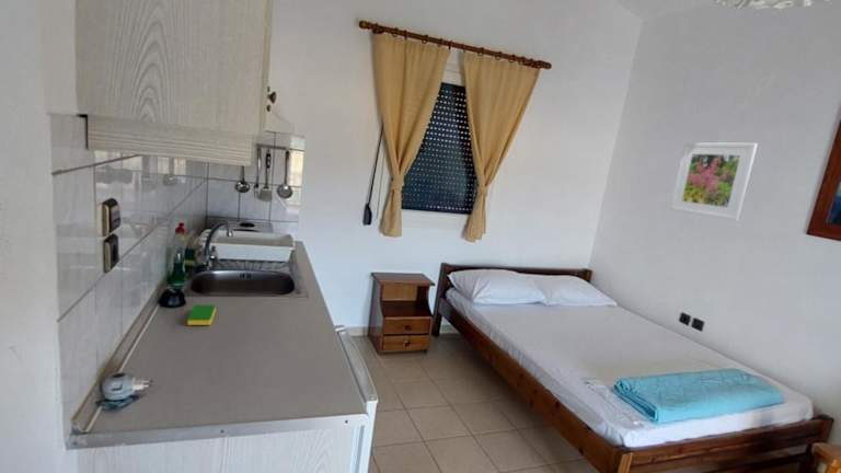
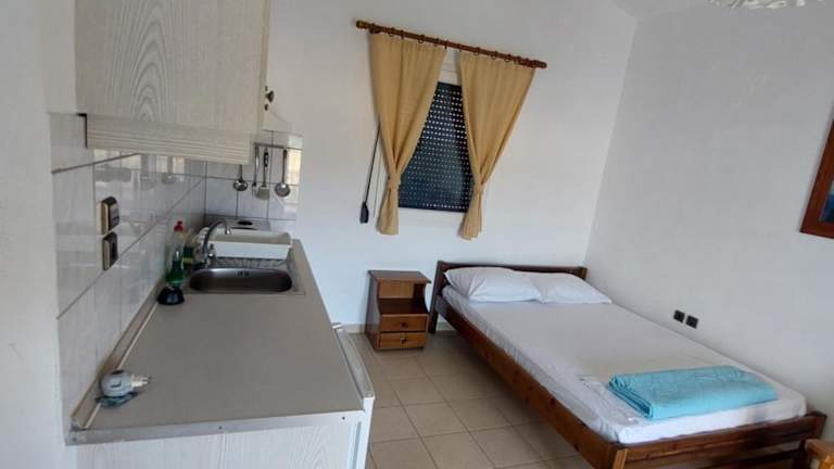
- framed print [669,142,759,222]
- dish sponge [186,303,217,326]
